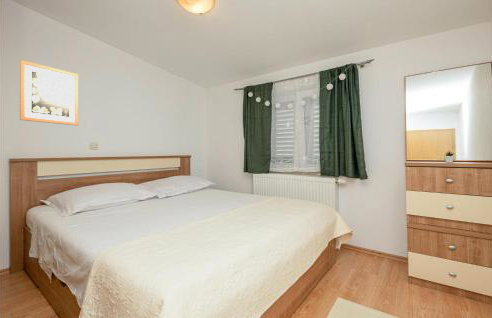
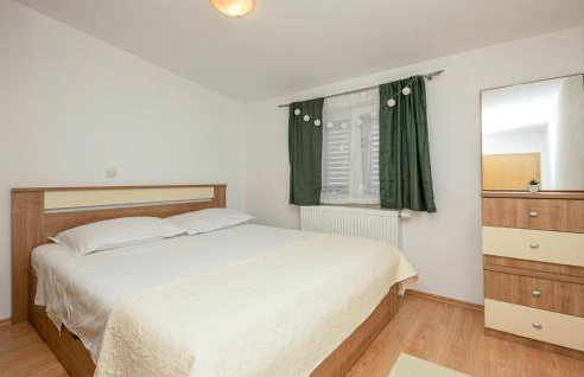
- wall art [19,59,80,127]
